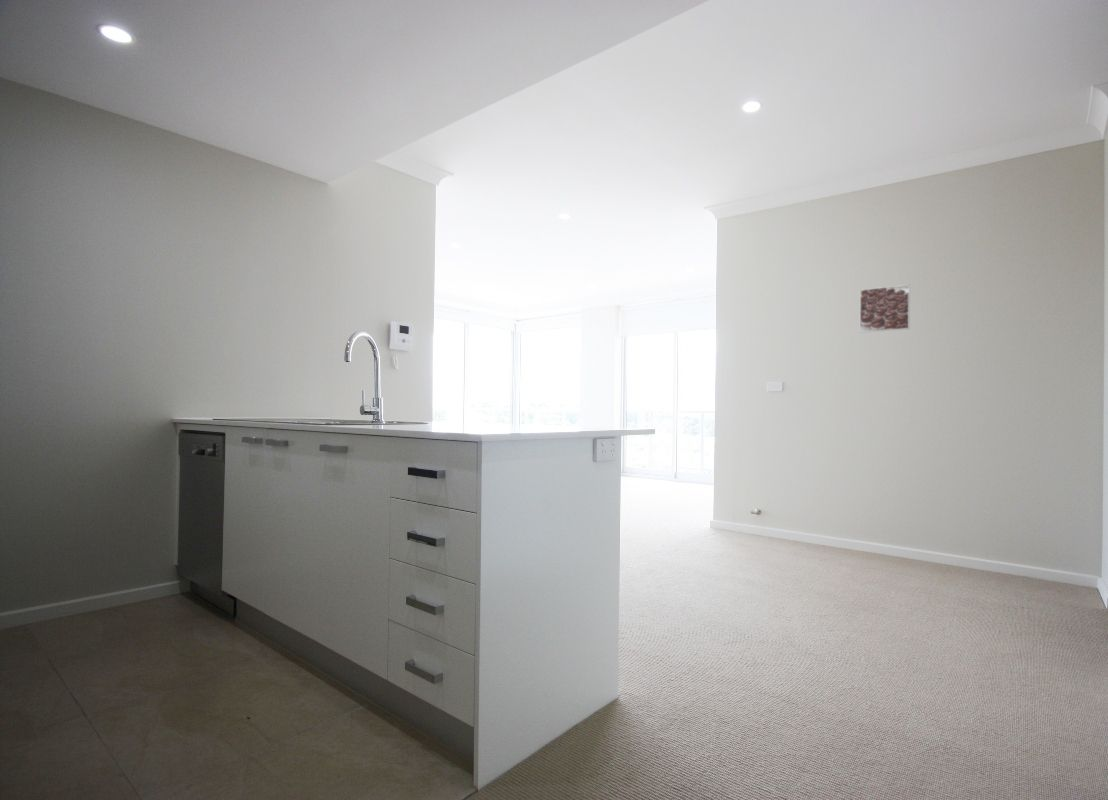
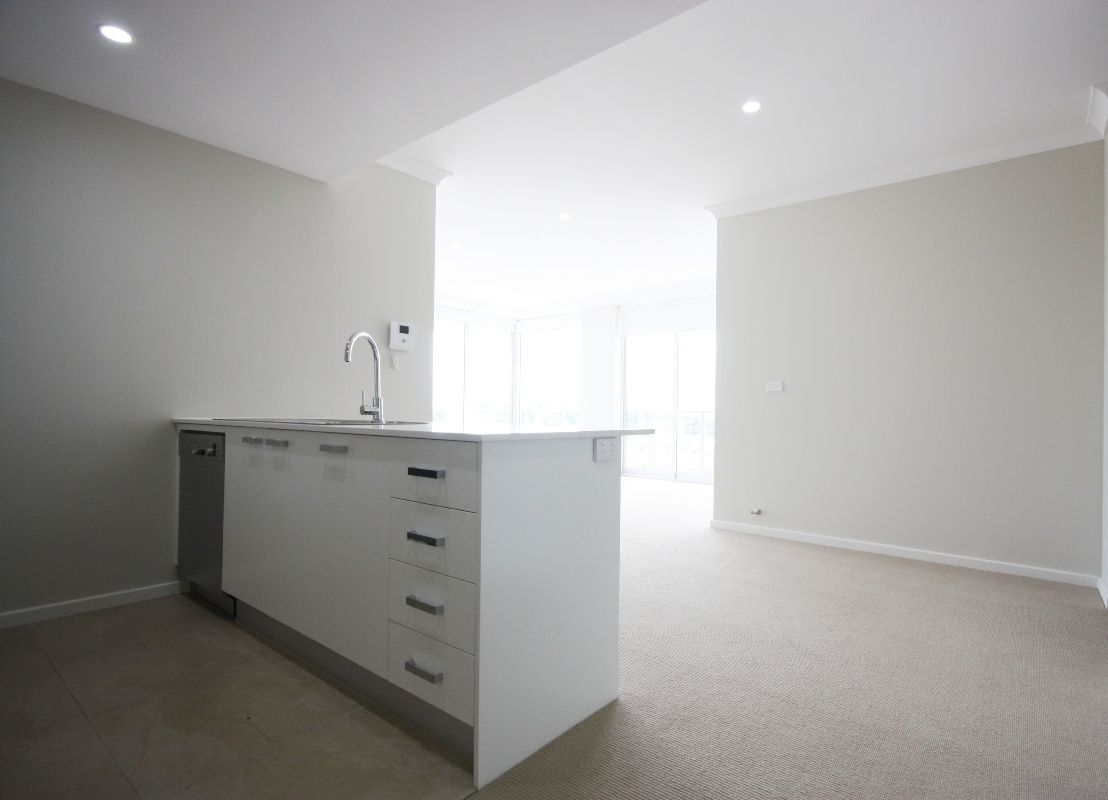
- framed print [859,283,911,334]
